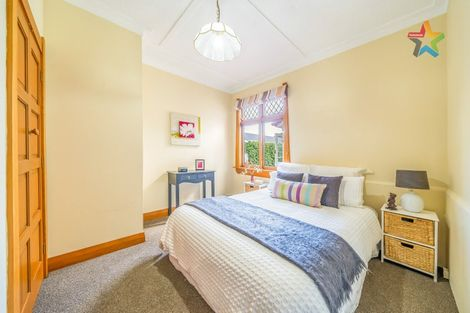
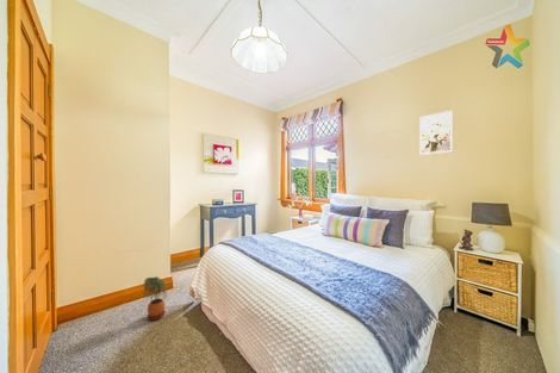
+ potted plant [142,275,168,321]
+ wall art [418,110,454,156]
